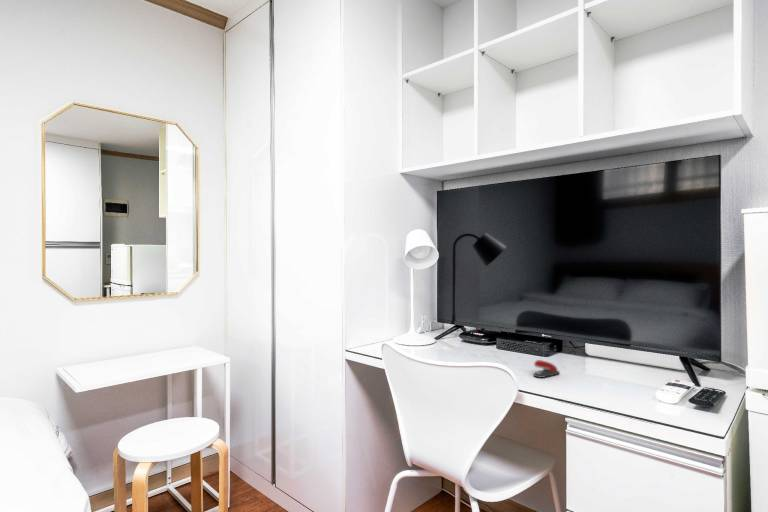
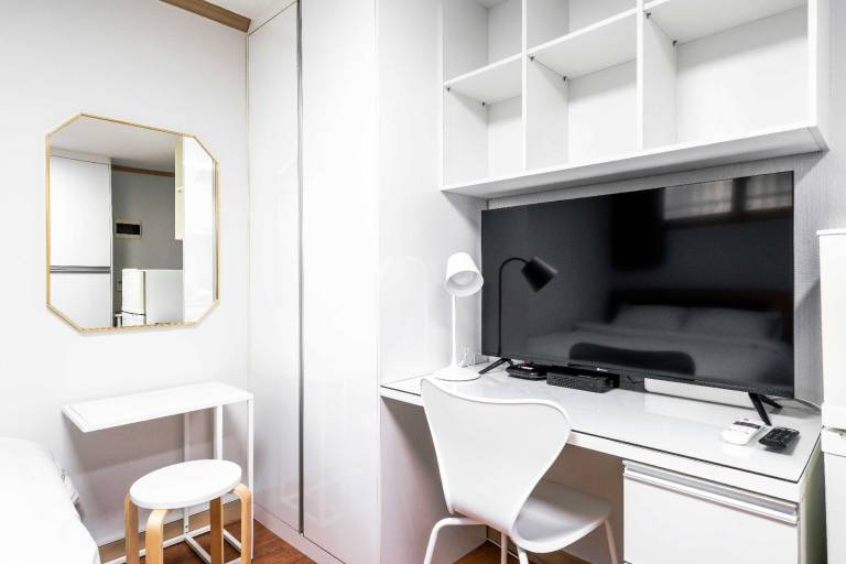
- stapler [533,359,561,379]
